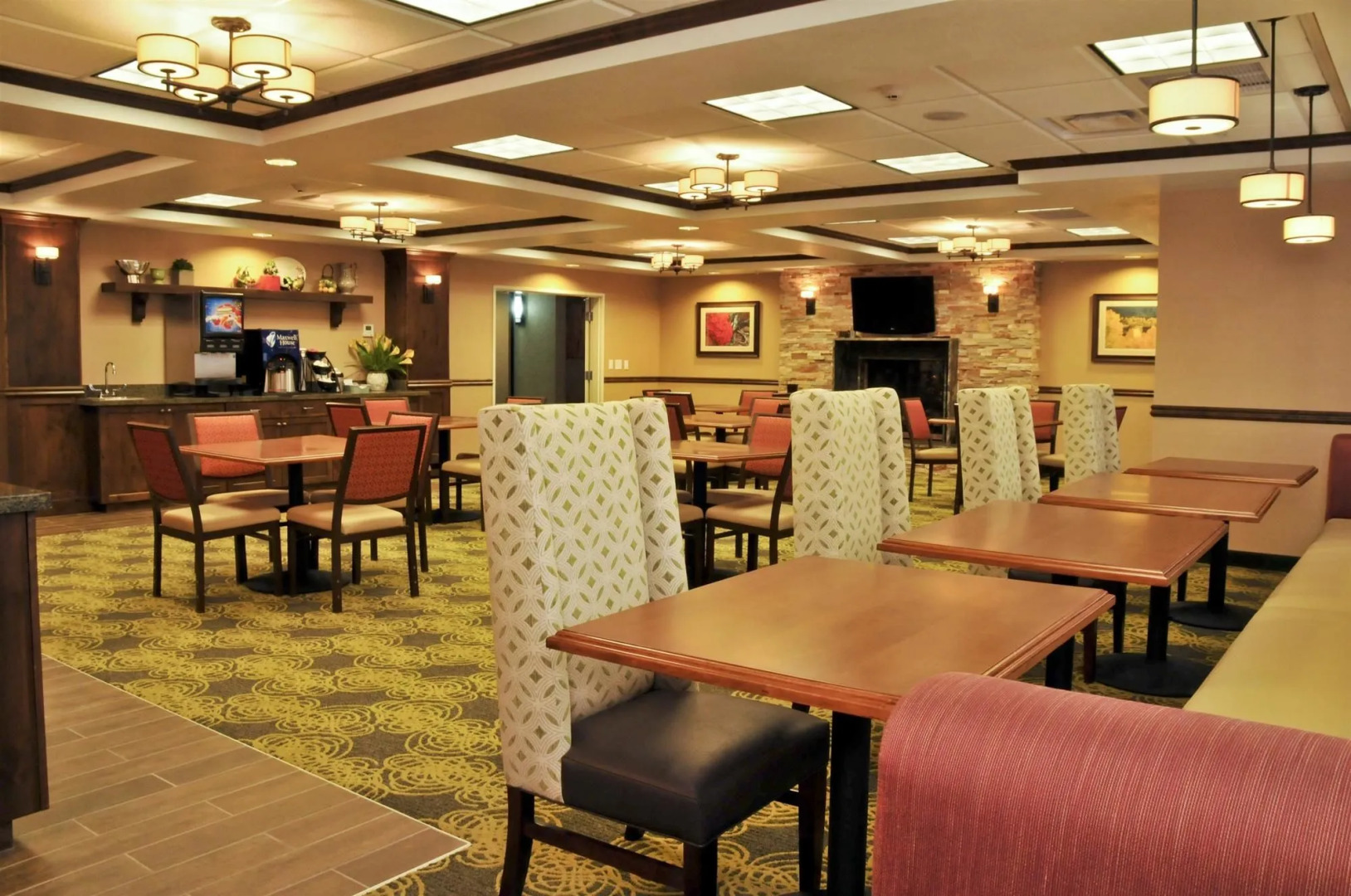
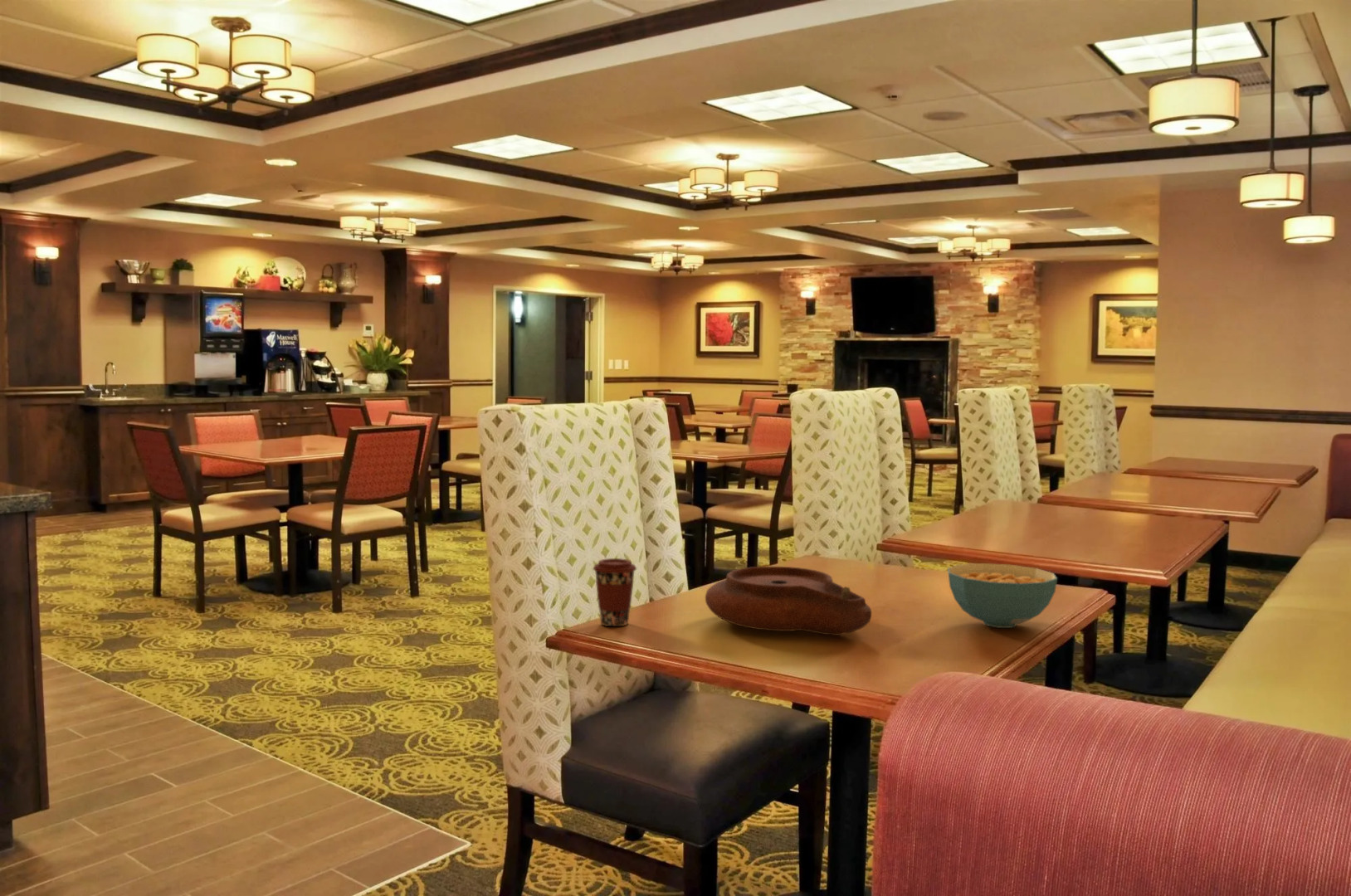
+ cereal bowl [947,562,1058,629]
+ coffee cup [593,558,637,627]
+ plate [705,566,872,636]
